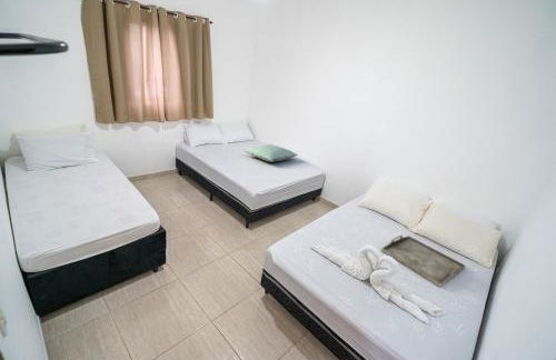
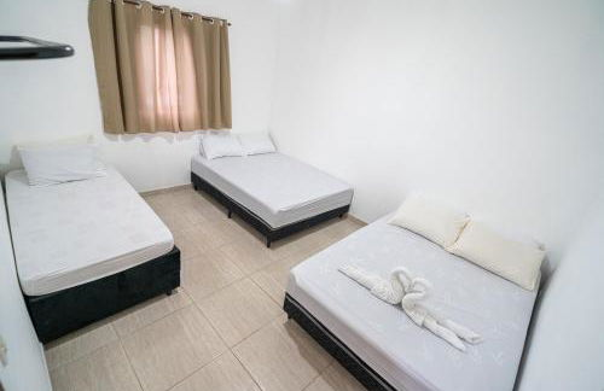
- serving tray [380,234,467,289]
- pillow [244,143,299,163]
